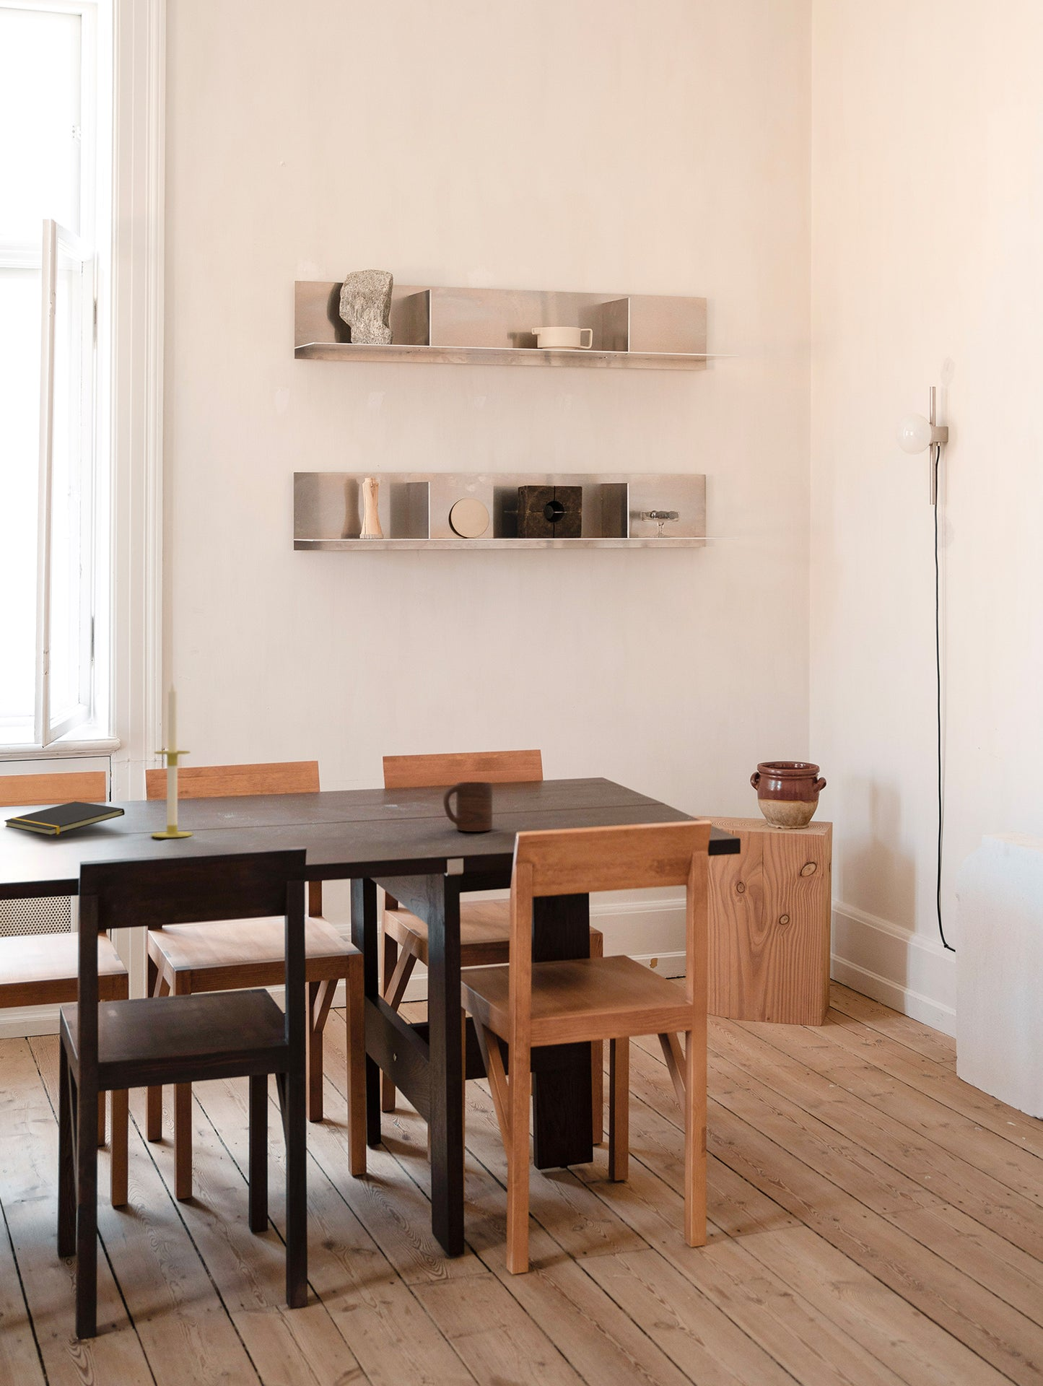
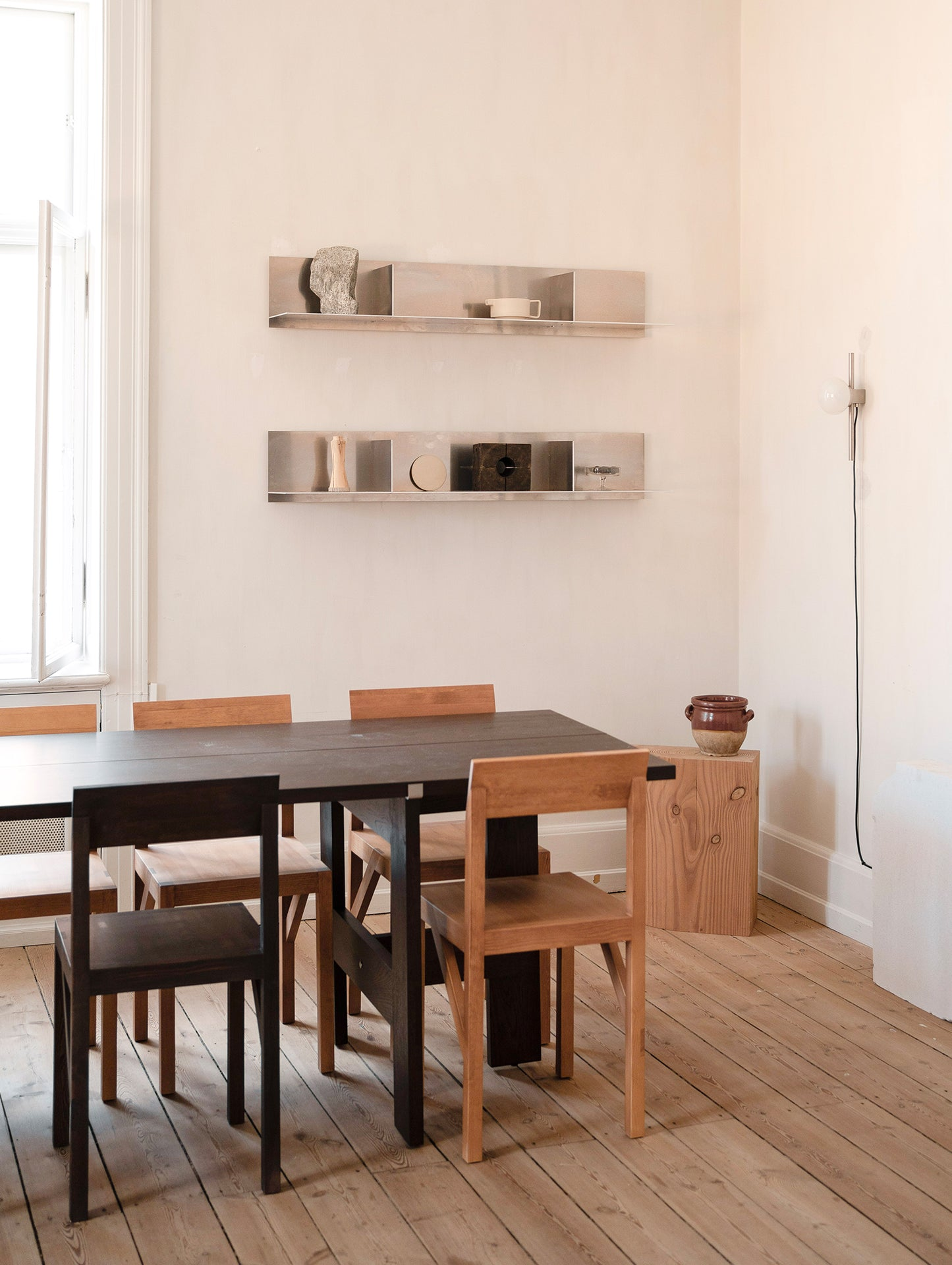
- cup [443,781,493,833]
- notepad [3,801,126,837]
- candle [150,680,194,838]
